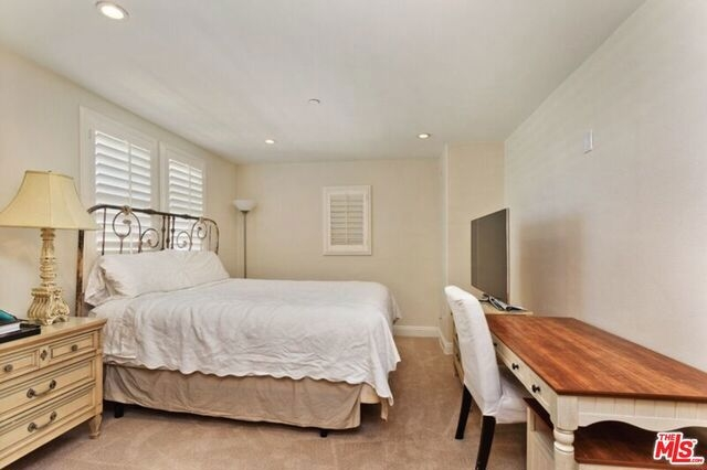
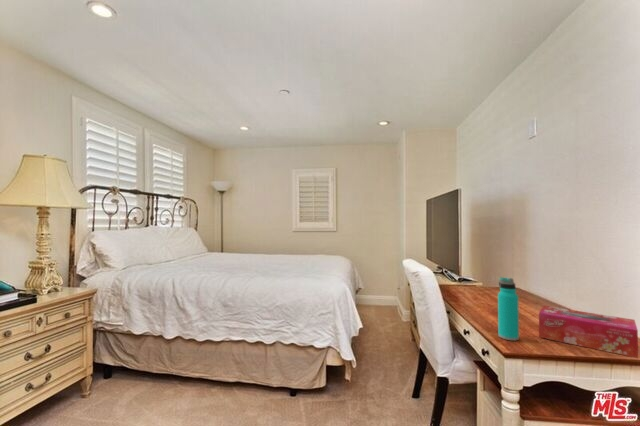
+ tissue box [538,305,639,359]
+ water bottle [497,276,520,342]
